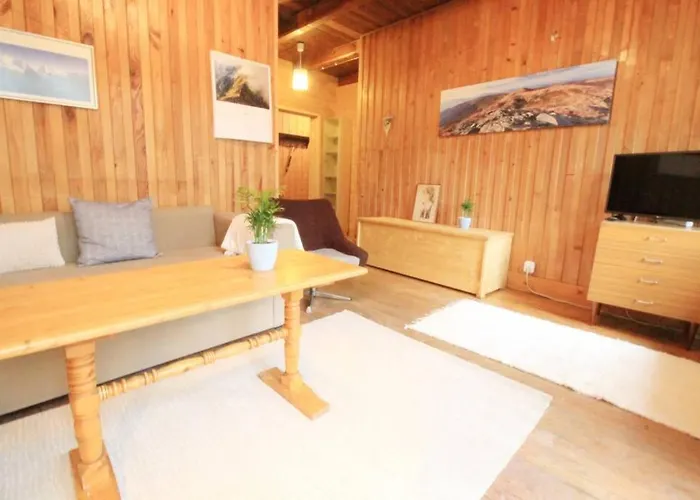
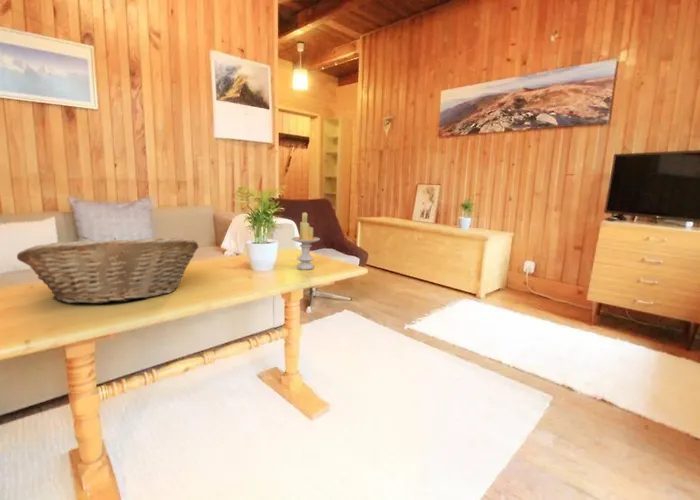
+ candle [290,211,321,271]
+ fruit basket [16,236,200,304]
